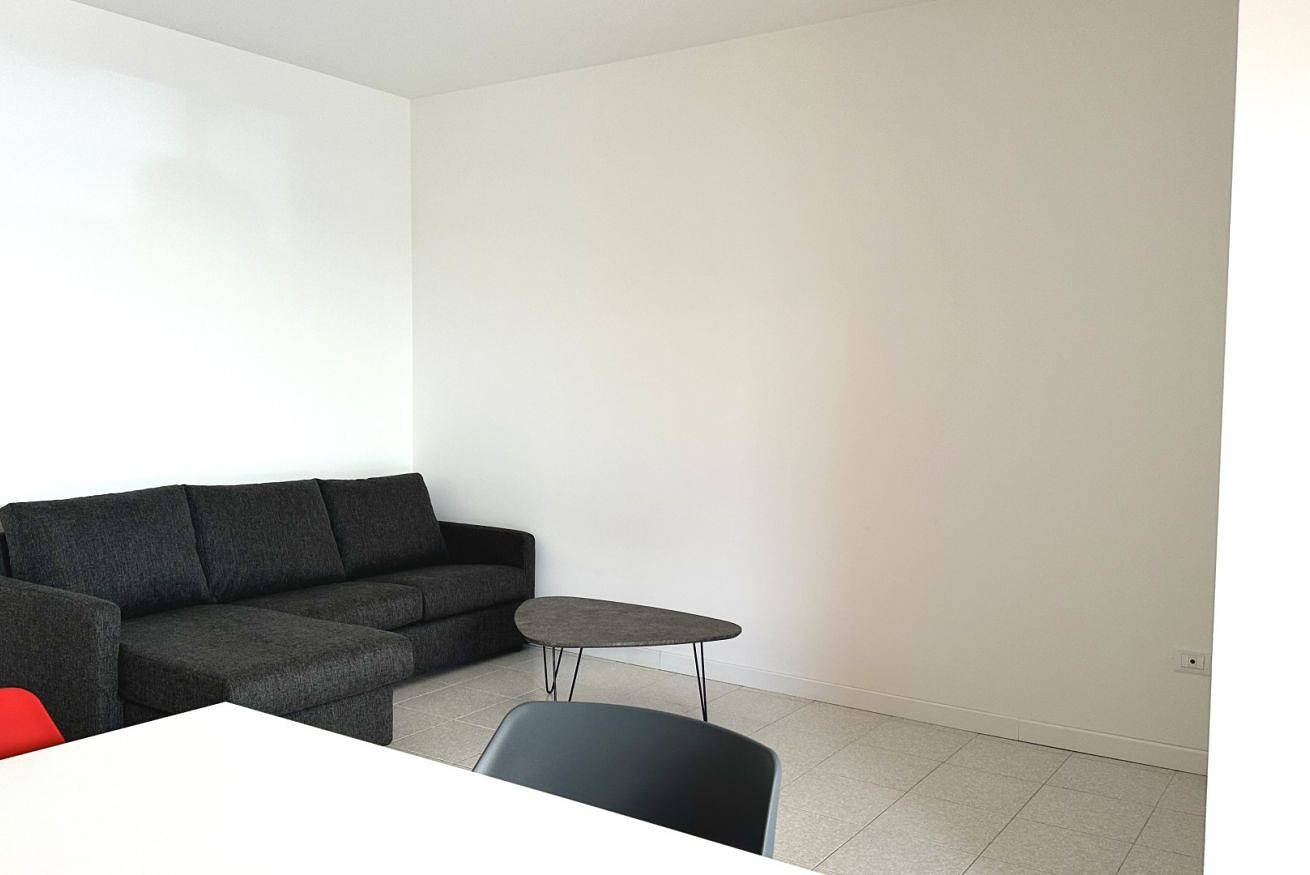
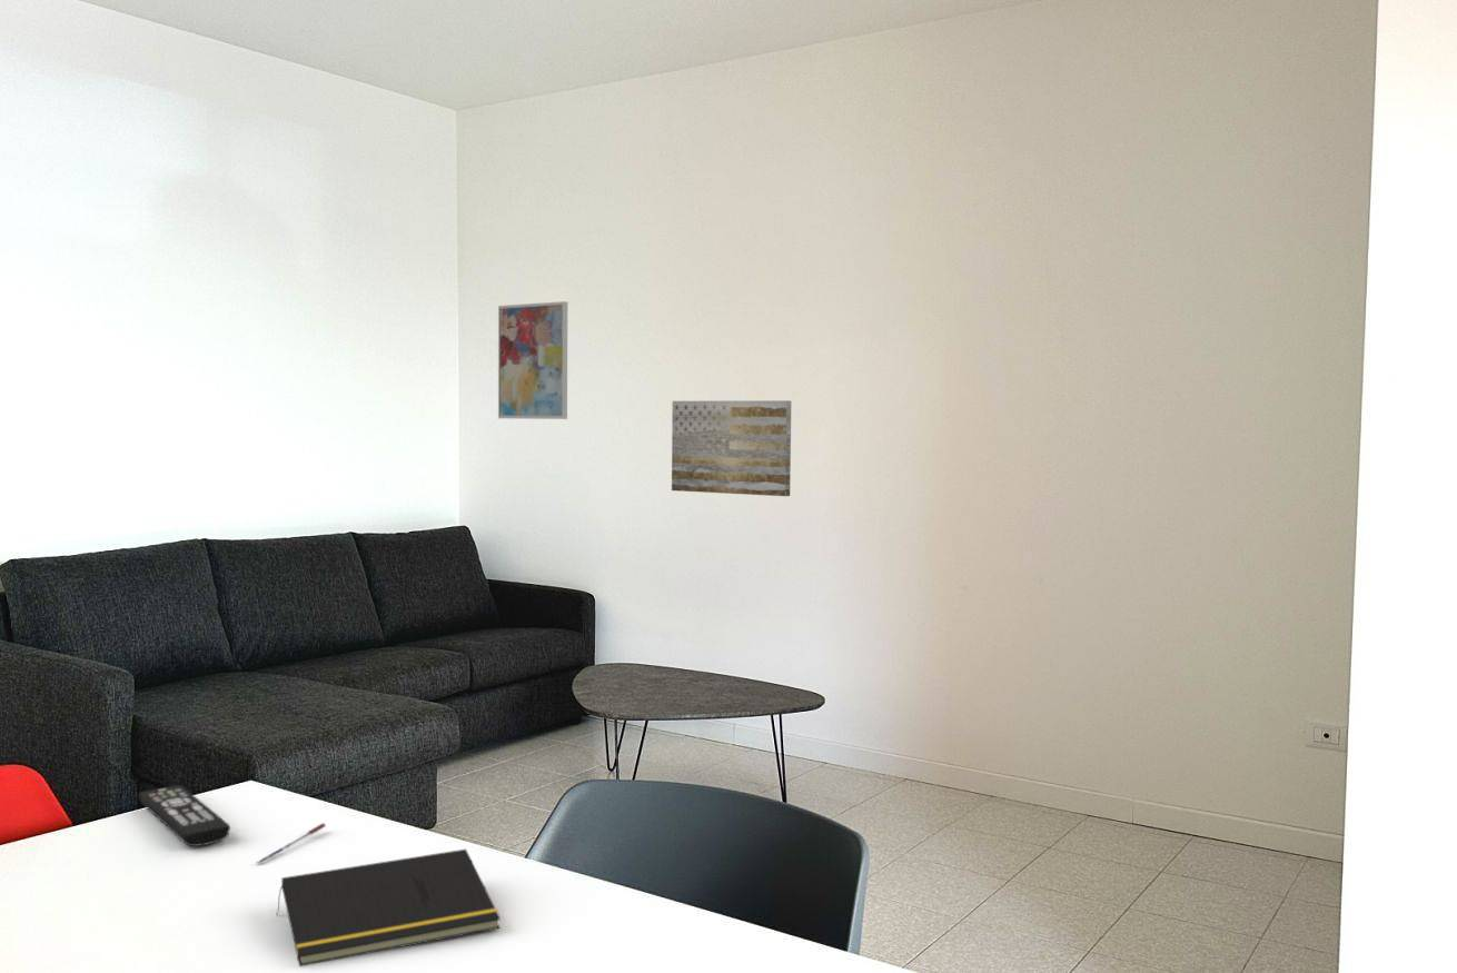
+ notepad [276,848,502,967]
+ remote control [138,785,231,847]
+ wall art [497,300,568,420]
+ pen [255,822,327,864]
+ wall art [671,399,792,497]
